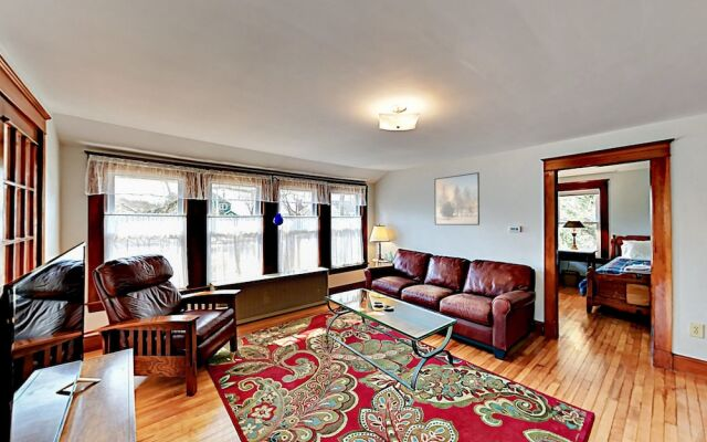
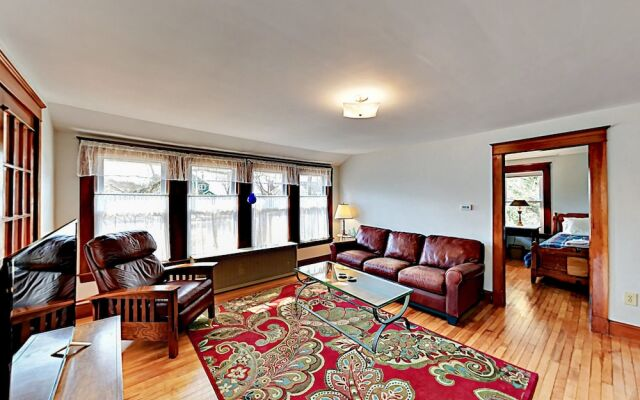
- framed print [433,171,481,227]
